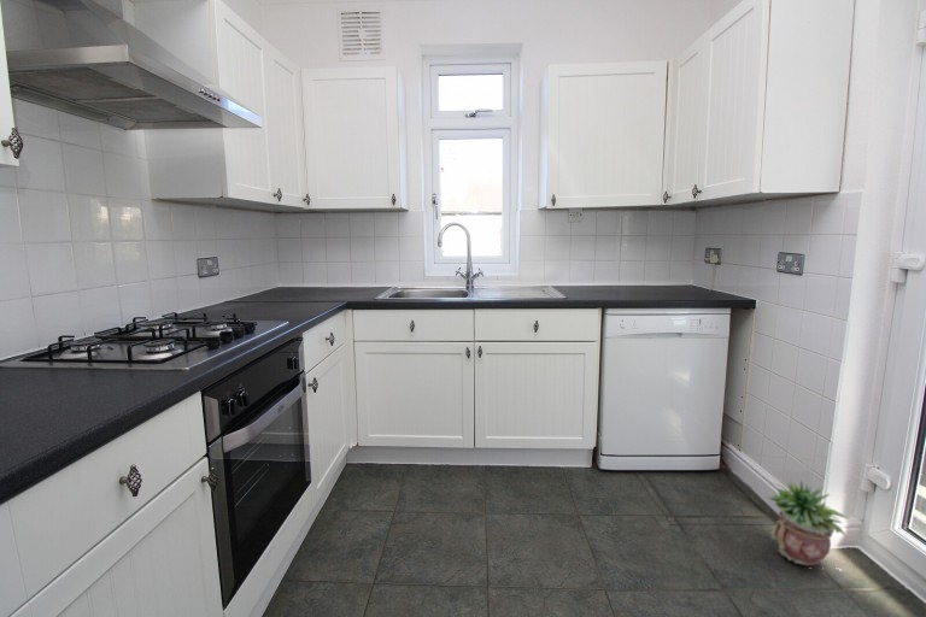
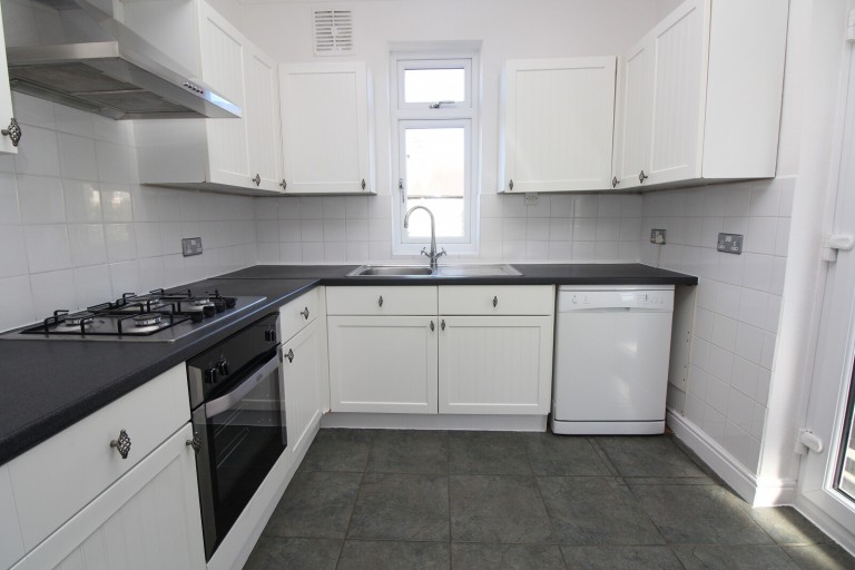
- potted plant [767,478,850,566]
